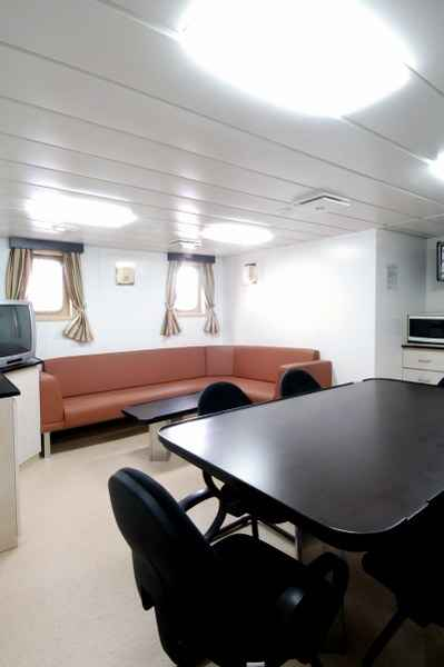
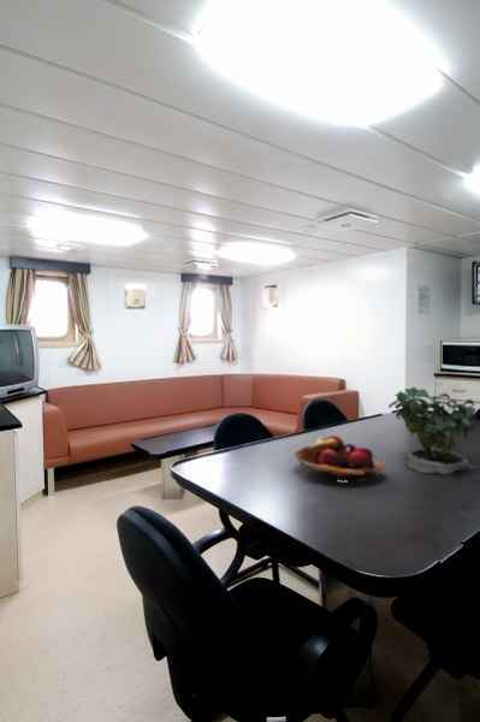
+ potted plant [387,381,480,475]
+ fruit basket [294,434,387,484]
